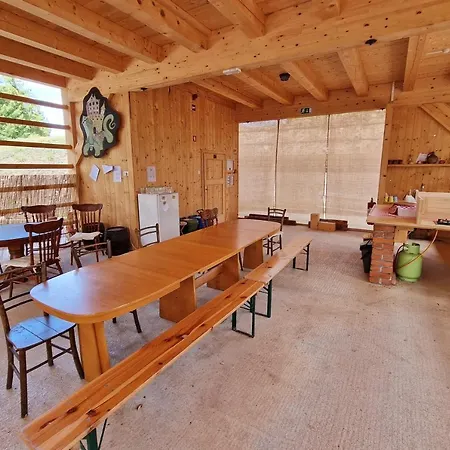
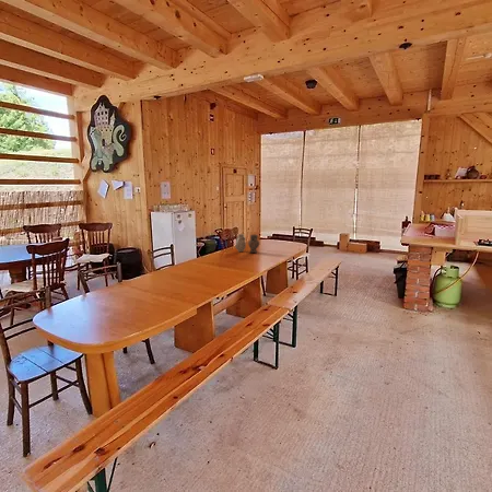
+ vase [234,233,260,254]
